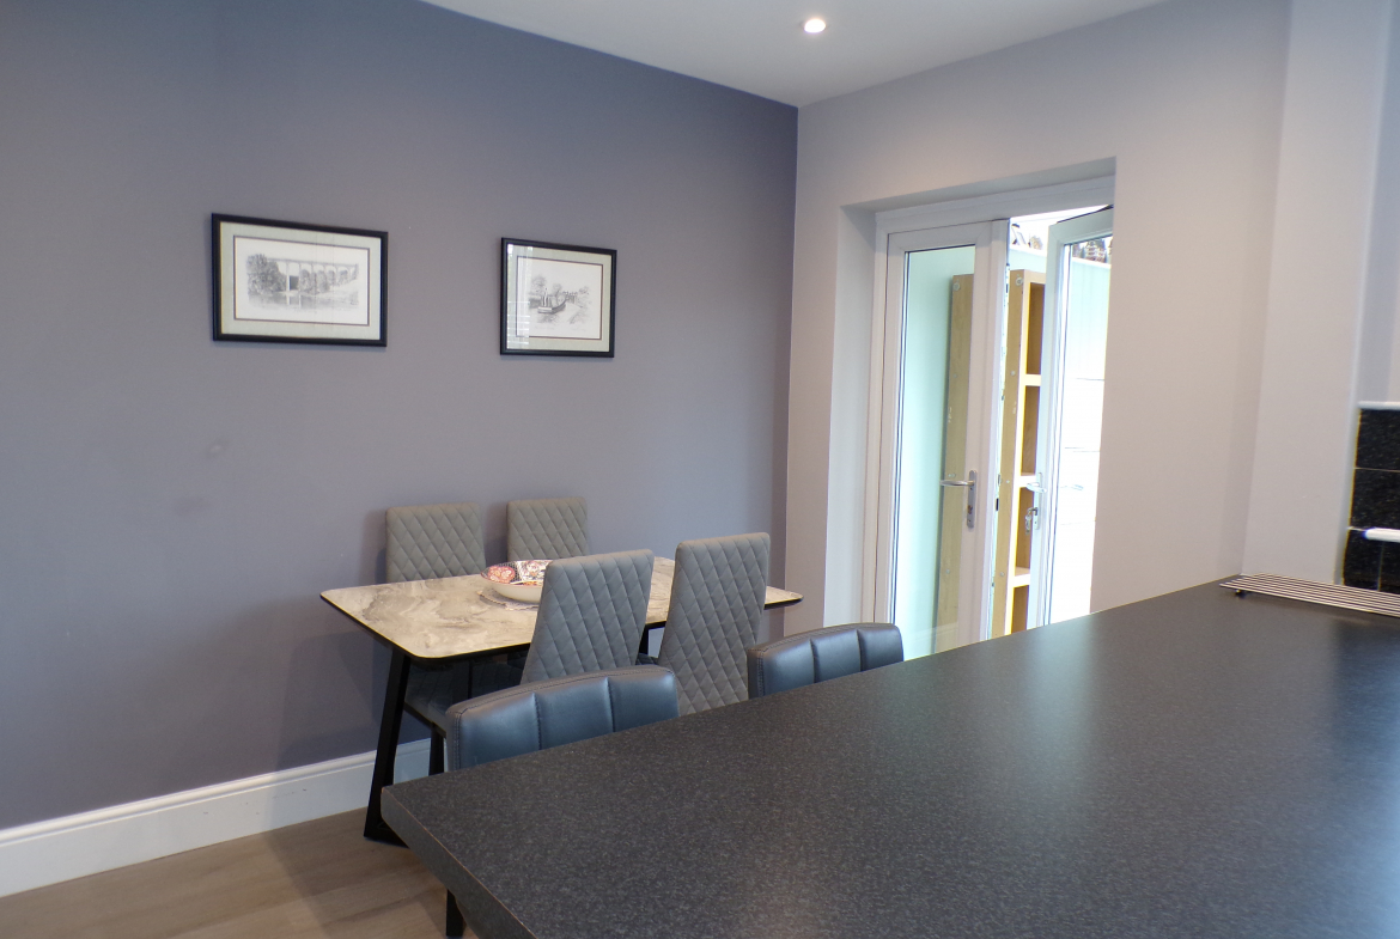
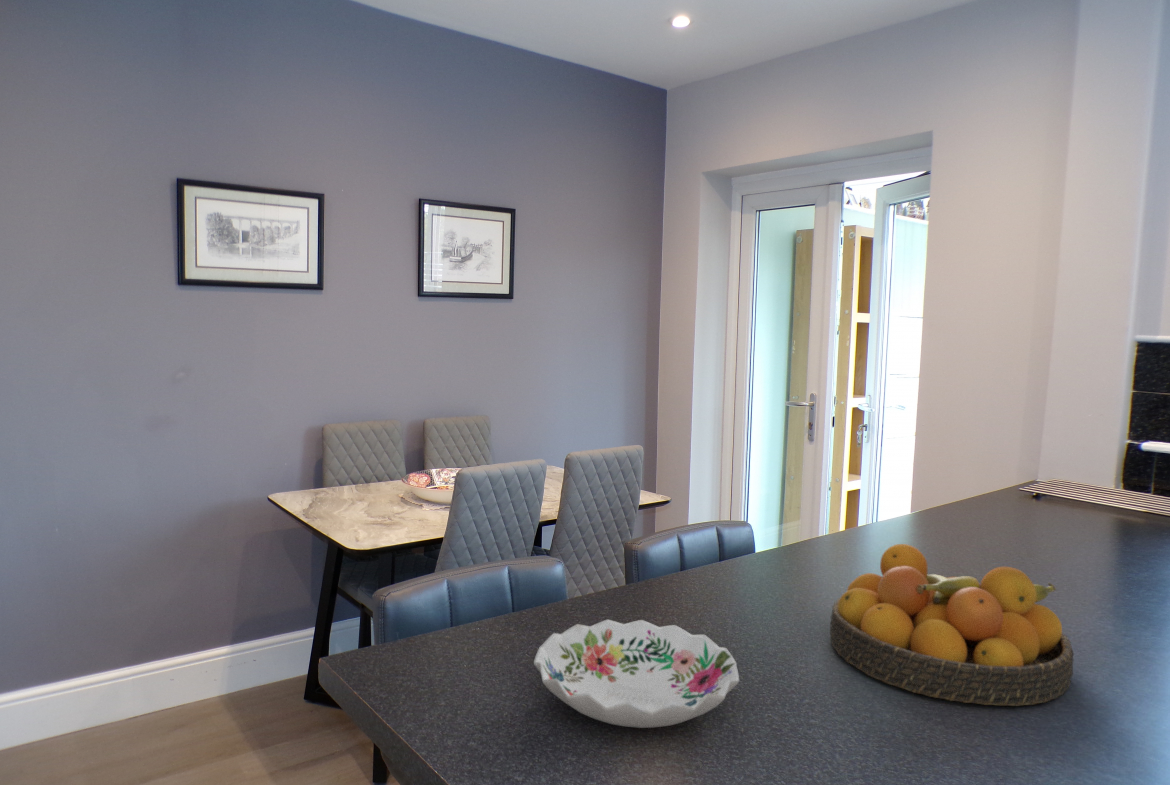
+ decorative bowl [533,619,740,729]
+ fruit bowl [829,543,1074,707]
